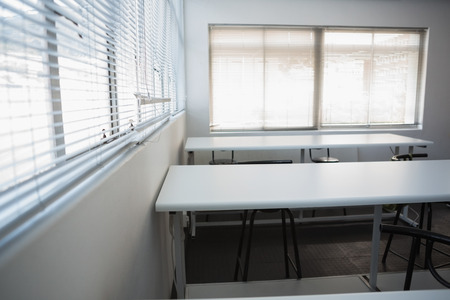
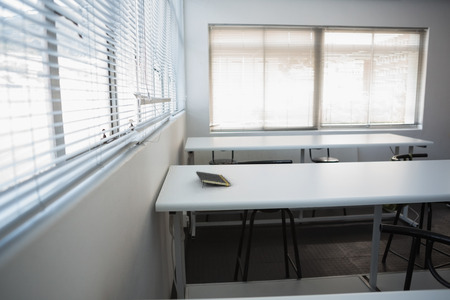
+ notepad [195,170,231,189]
